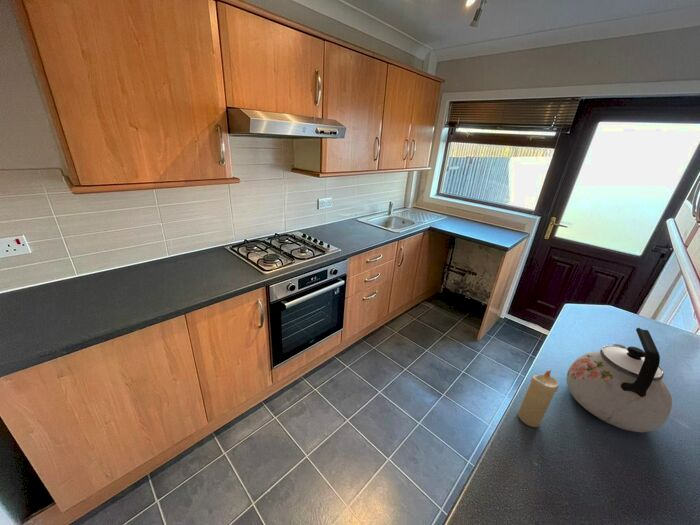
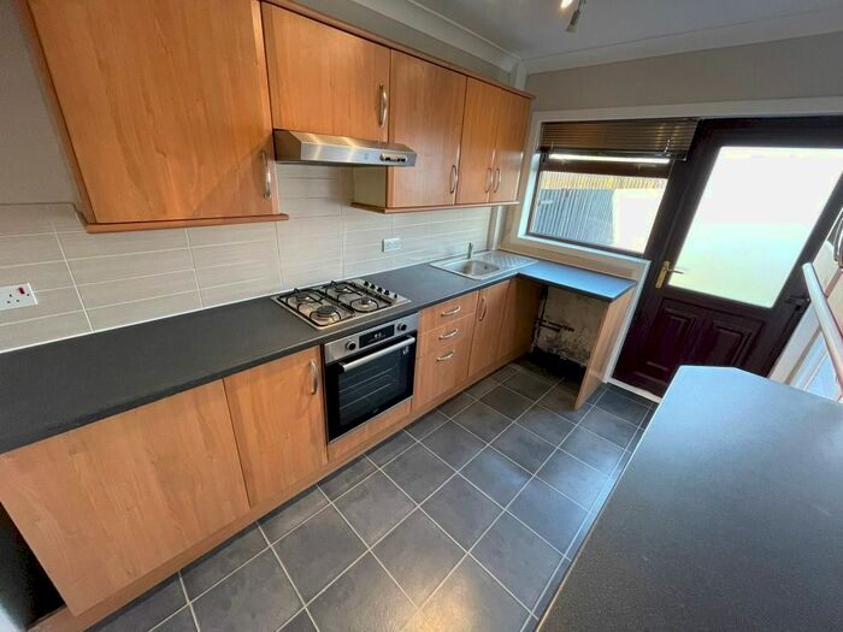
- kettle [566,327,673,433]
- candle [517,369,559,428]
